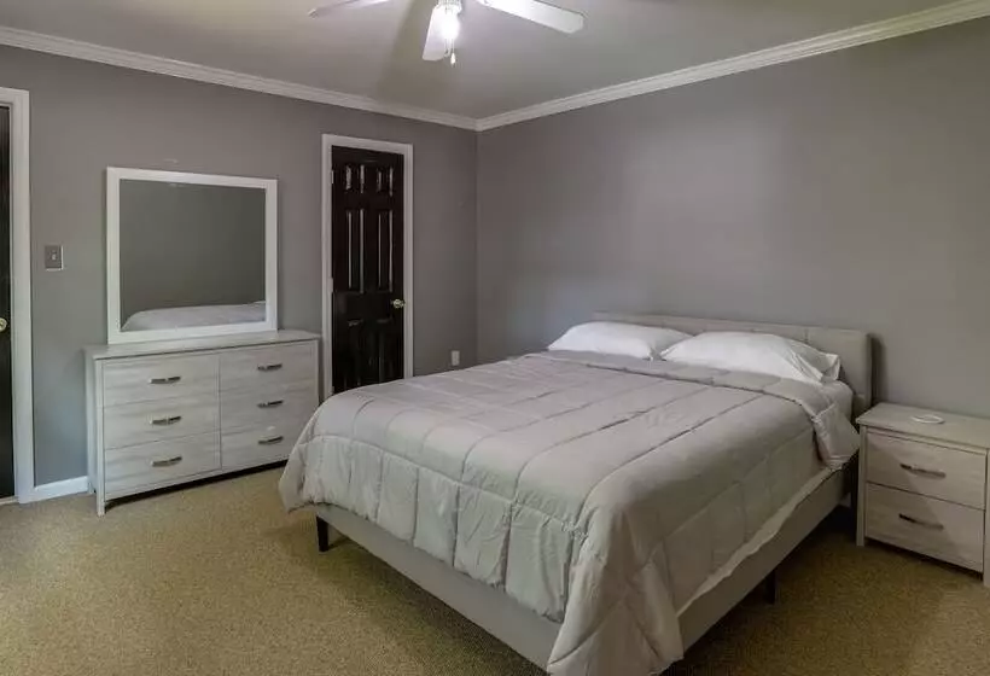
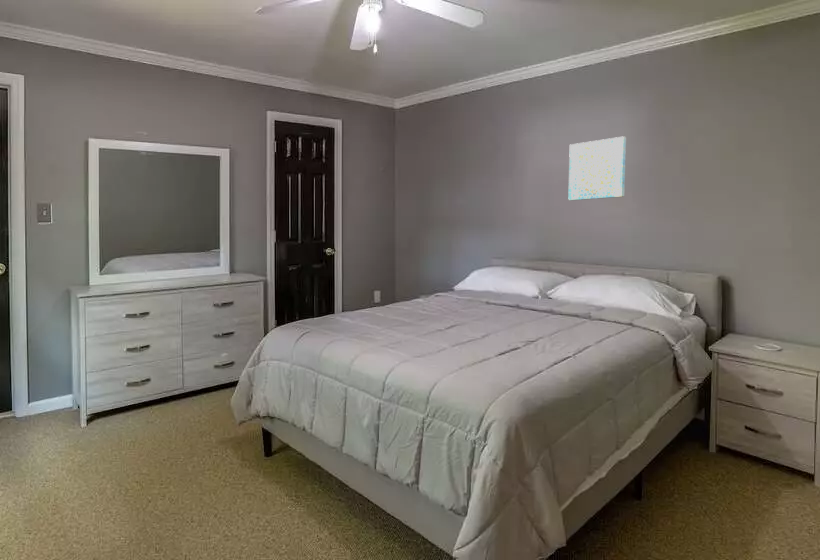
+ wall art [567,135,627,201]
